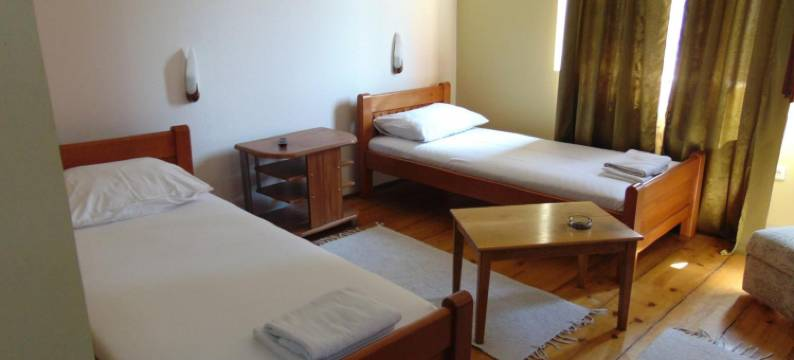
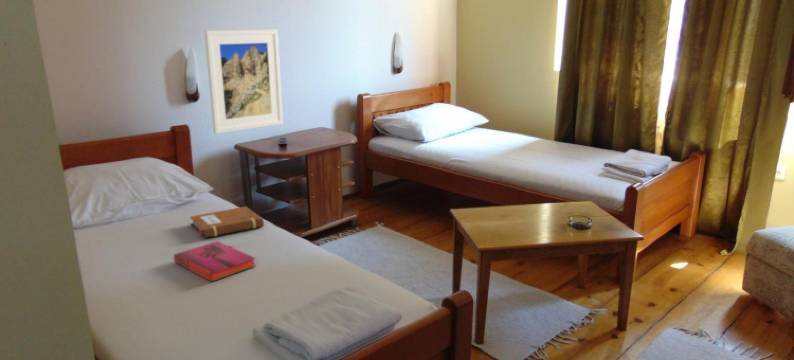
+ hardback book [173,240,257,283]
+ notebook [189,205,265,239]
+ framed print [204,29,284,135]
